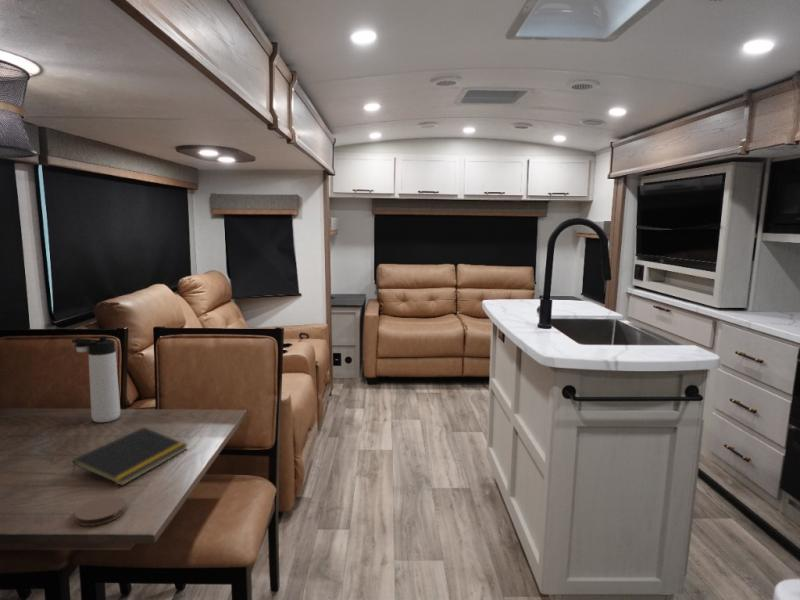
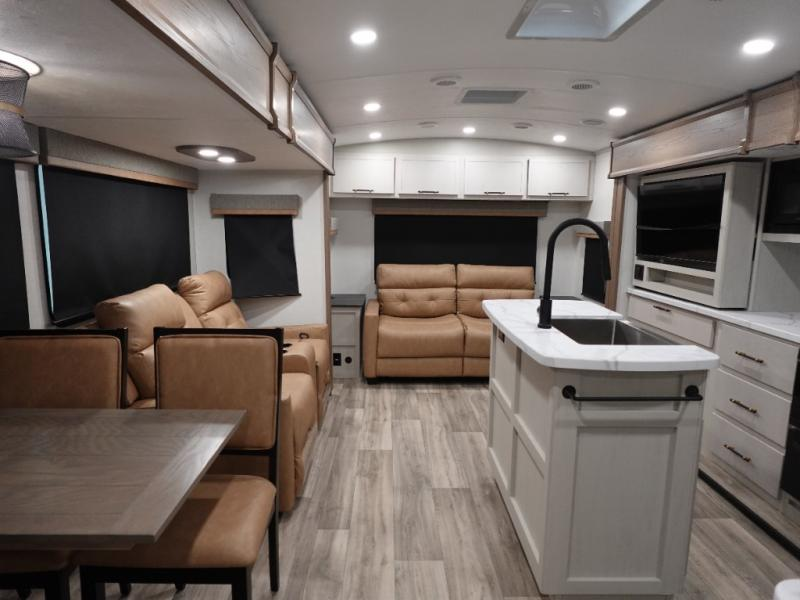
- notepad [71,426,189,487]
- thermos bottle [71,335,121,423]
- coaster [74,495,127,527]
